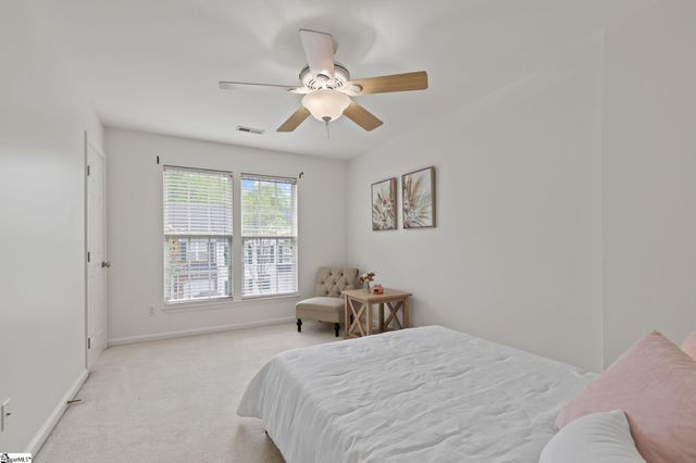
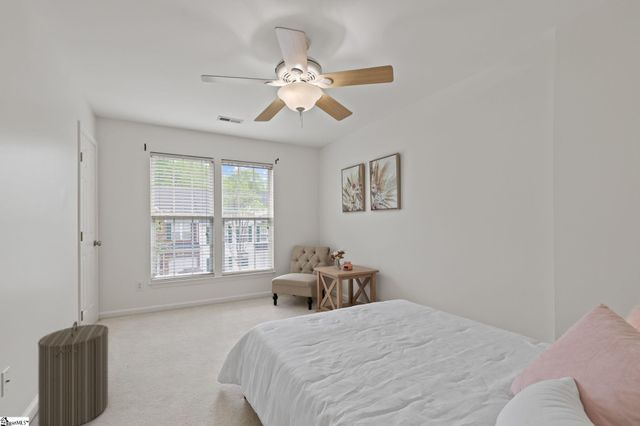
+ laundry hamper [37,320,109,426]
